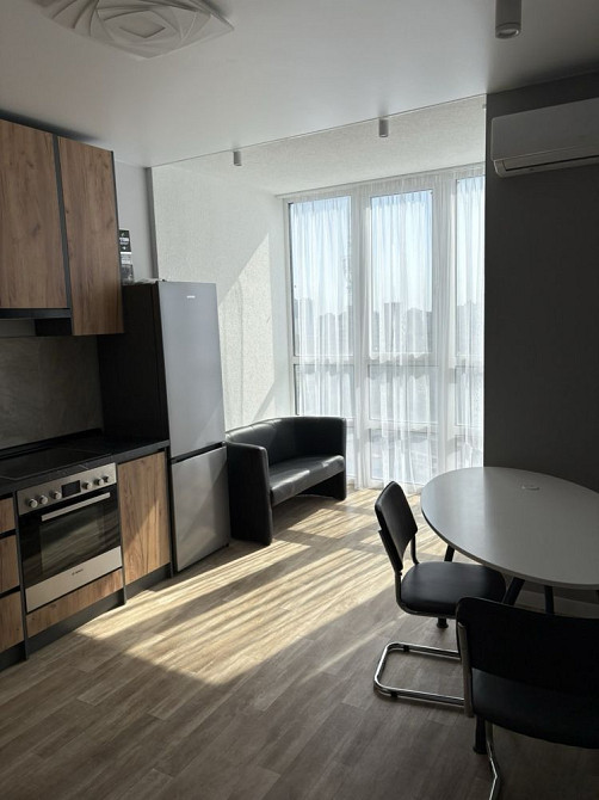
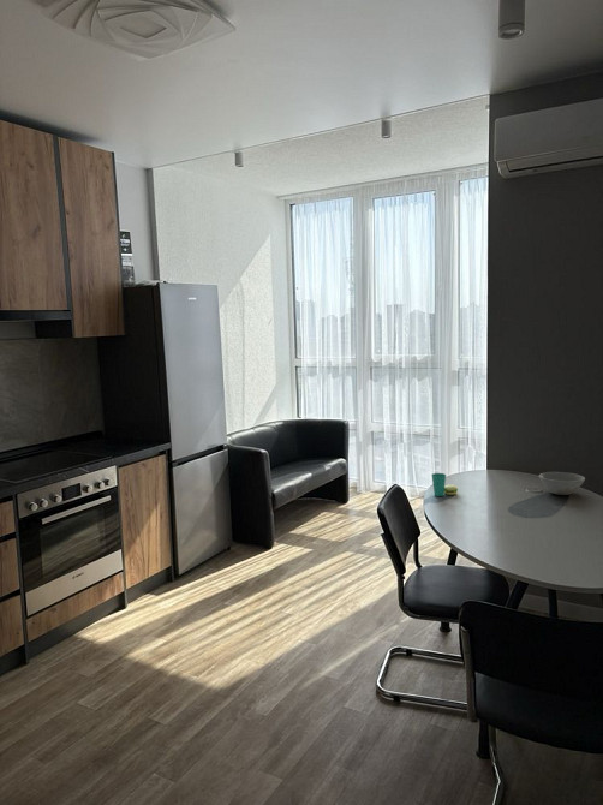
+ bowl [538,471,586,496]
+ cup [430,472,459,497]
